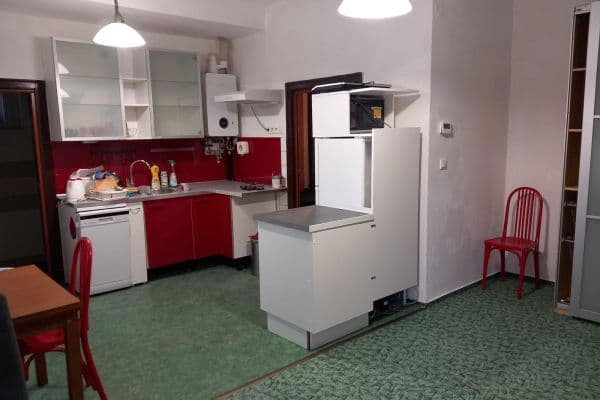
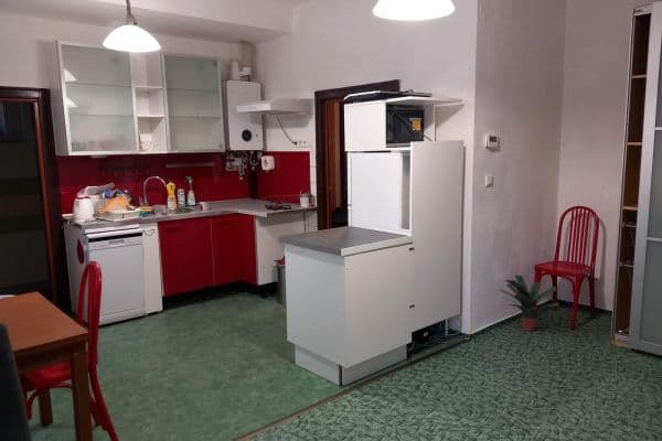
+ potted plant [499,275,560,333]
